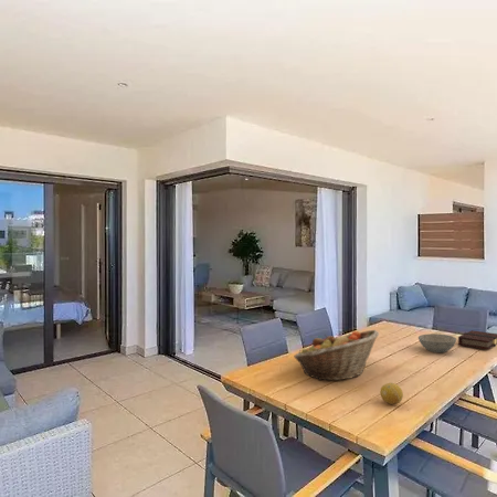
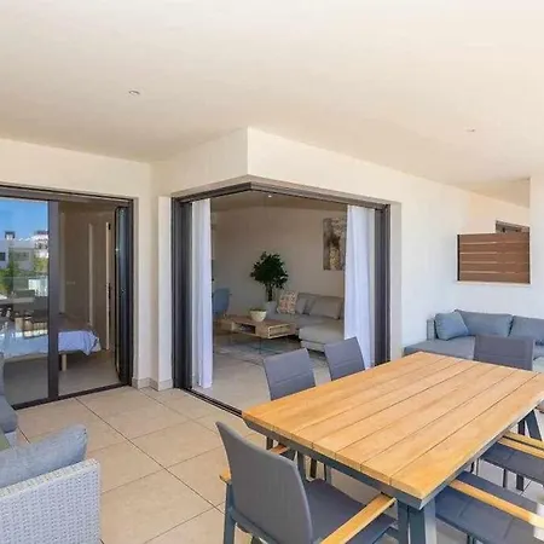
- book [457,329,497,350]
- bowl [417,332,457,353]
- fruit basket [293,329,380,381]
- fruit [379,382,404,405]
